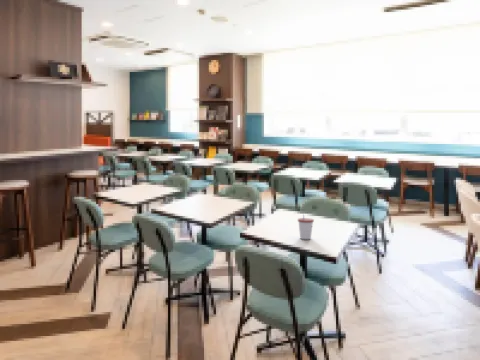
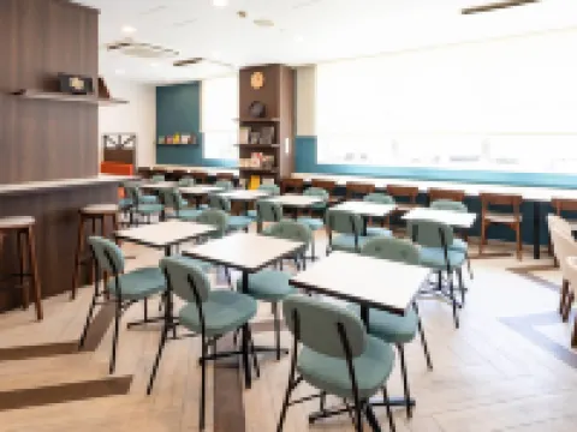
- cup [297,214,315,240]
